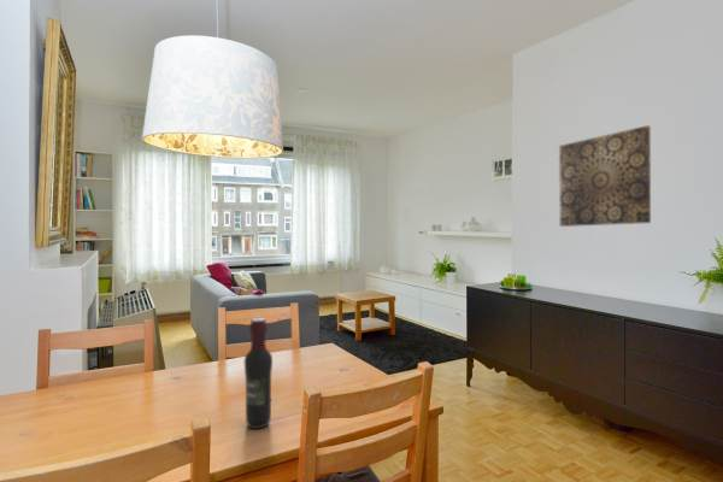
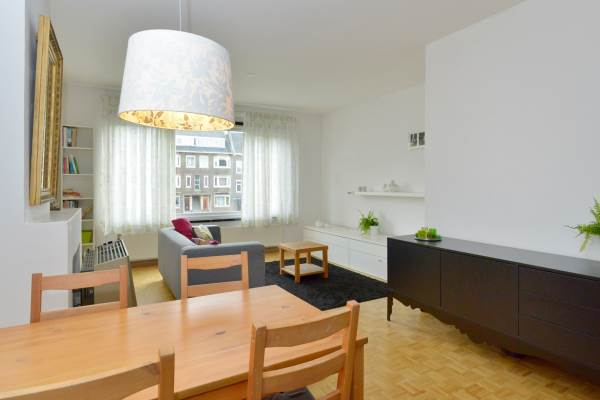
- wine bottle [243,317,274,430]
- wall art [558,124,652,228]
